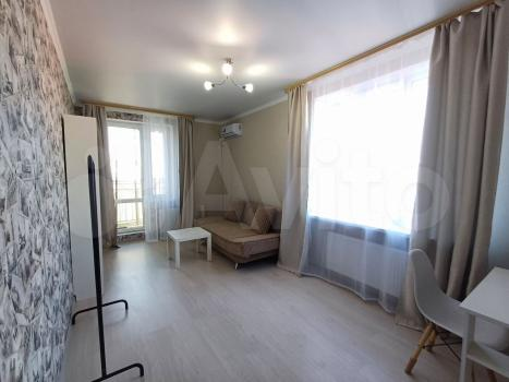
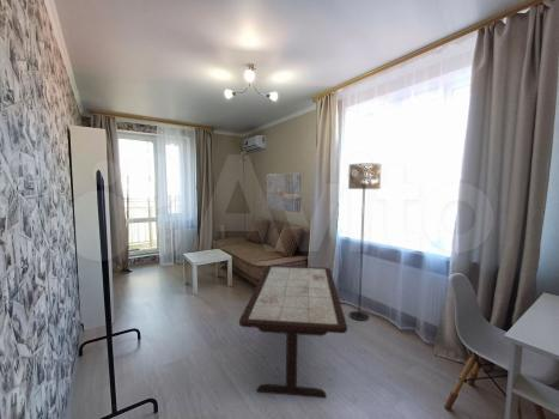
+ floor lamp [347,163,382,322]
+ coffee table [238,265,348,399]
+ wall art [266,171,303,214]
